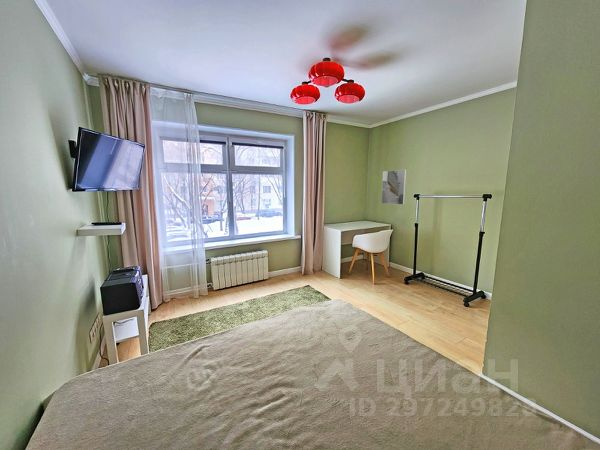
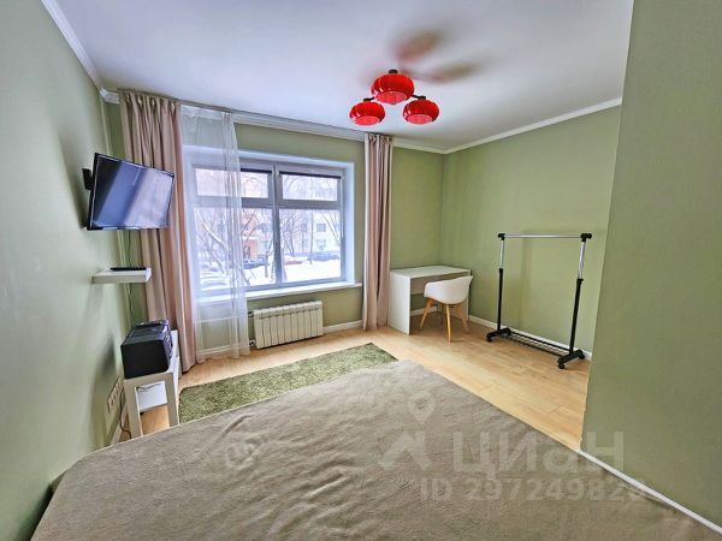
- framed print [381,168,407,206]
